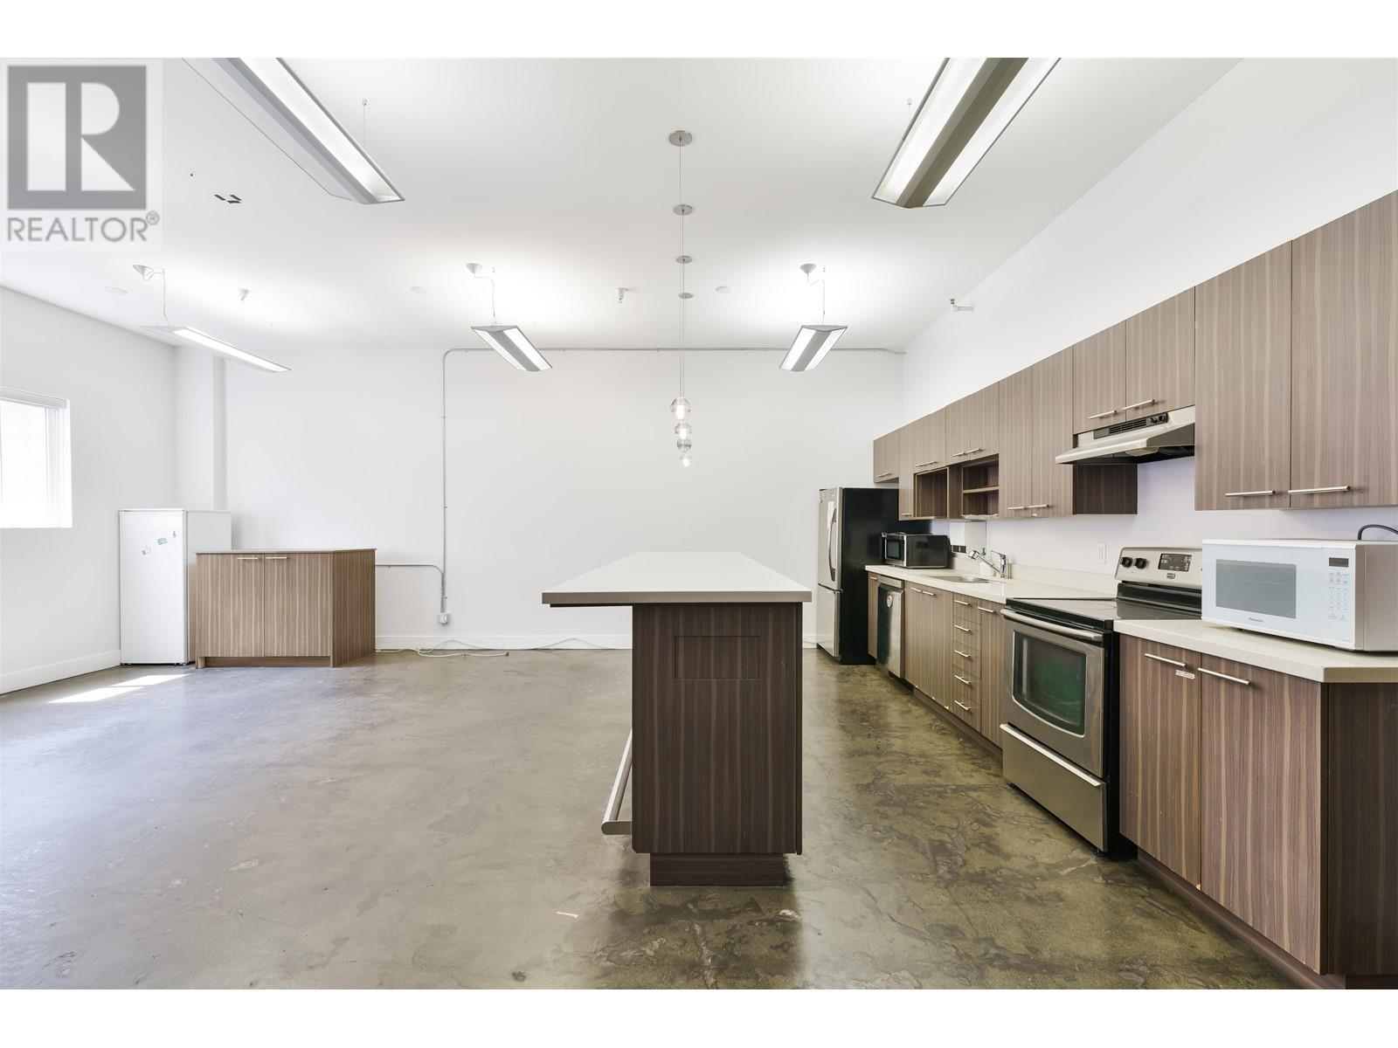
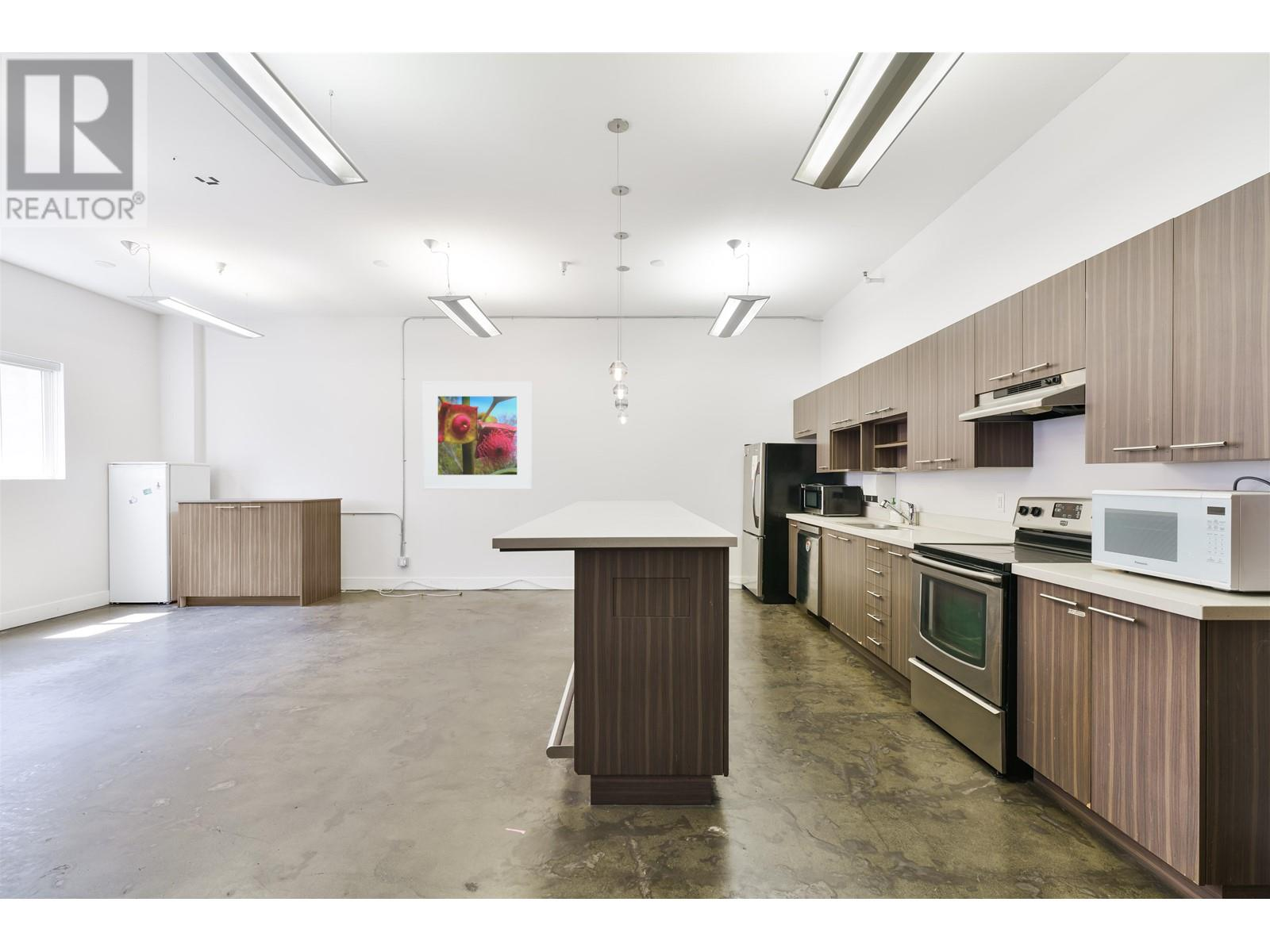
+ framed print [422,381,533,490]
